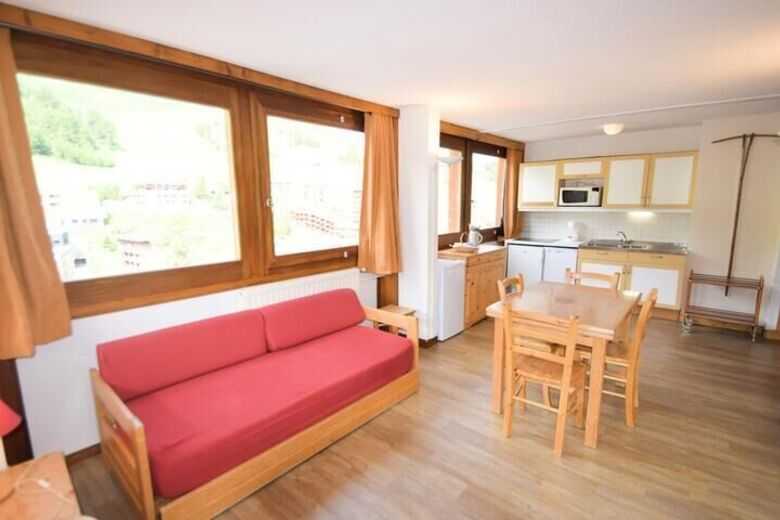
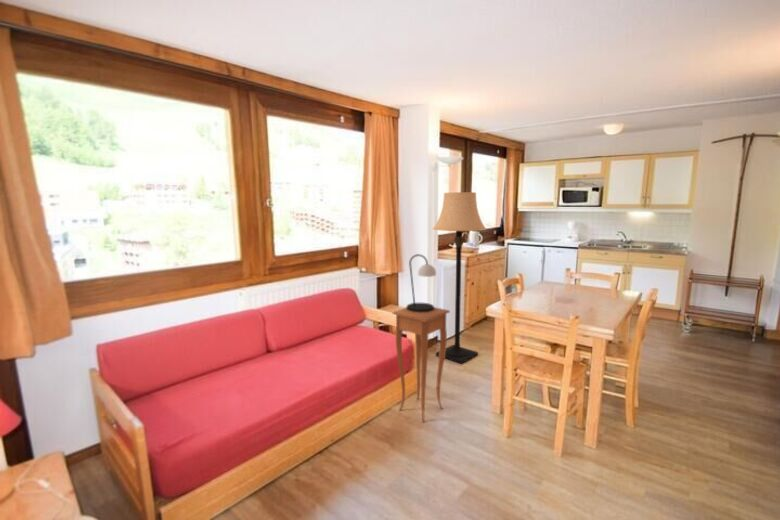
+ lamp [432,191,488,365]
+ table lamp [405,253,437,312]
+ side table [392,306,451,423]
